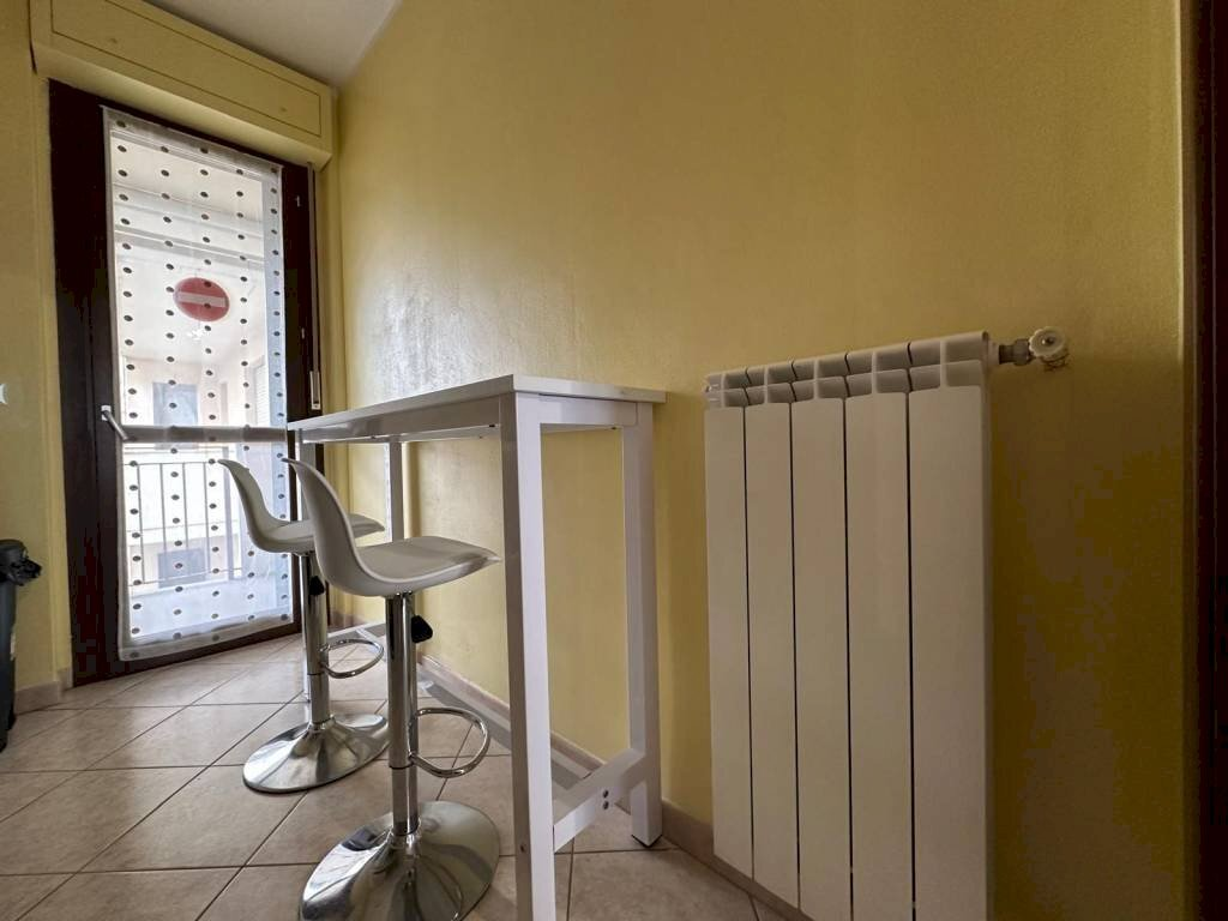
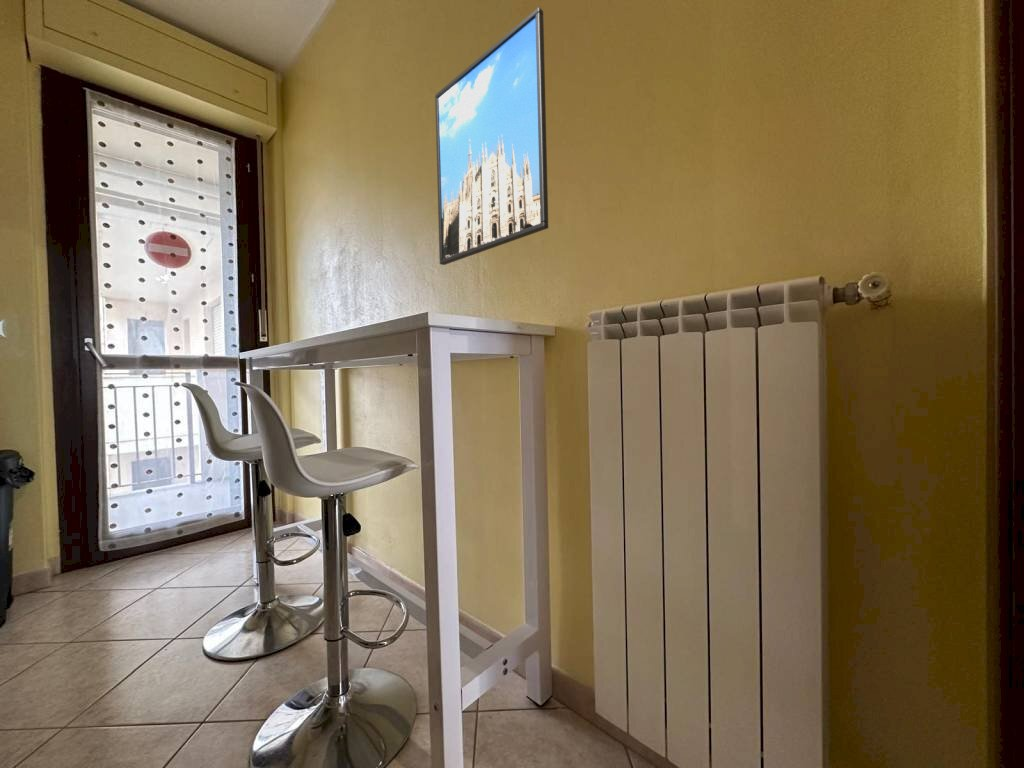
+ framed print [434,6,549,266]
